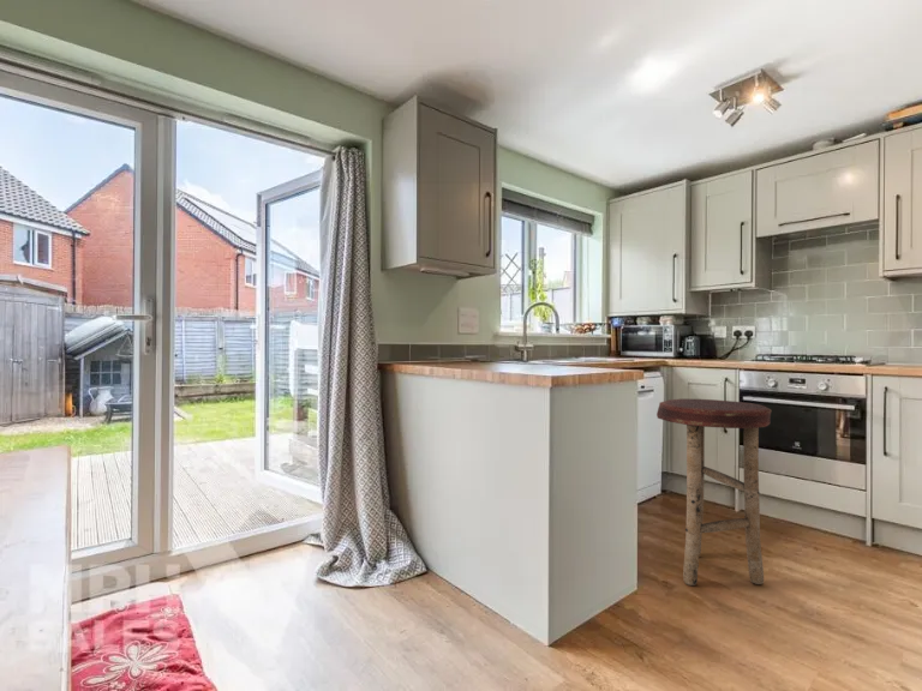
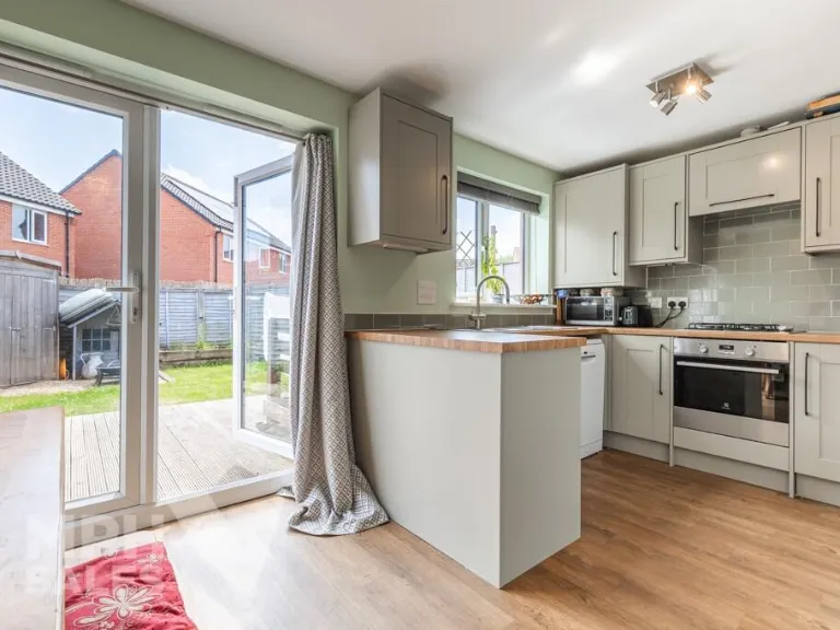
- stool [655,397,773,587]
